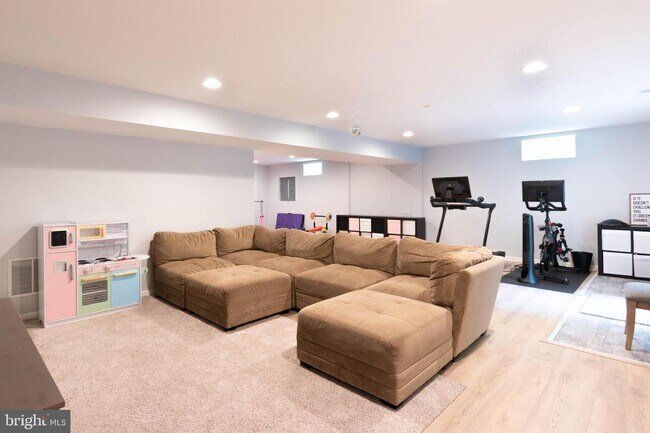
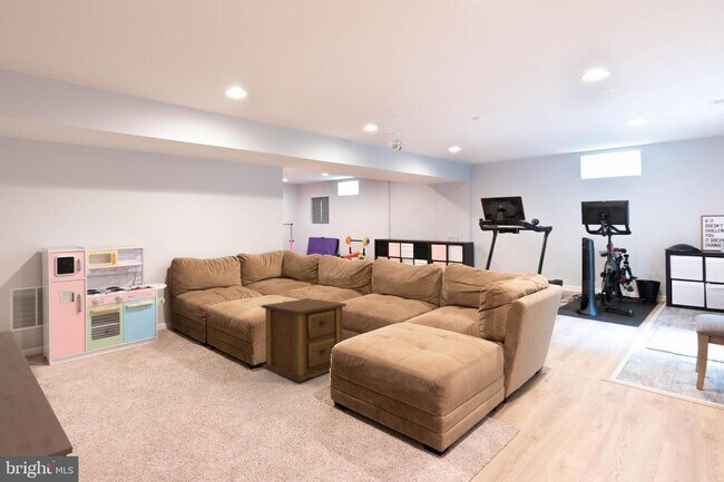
+ side table [261,297,348,383]
